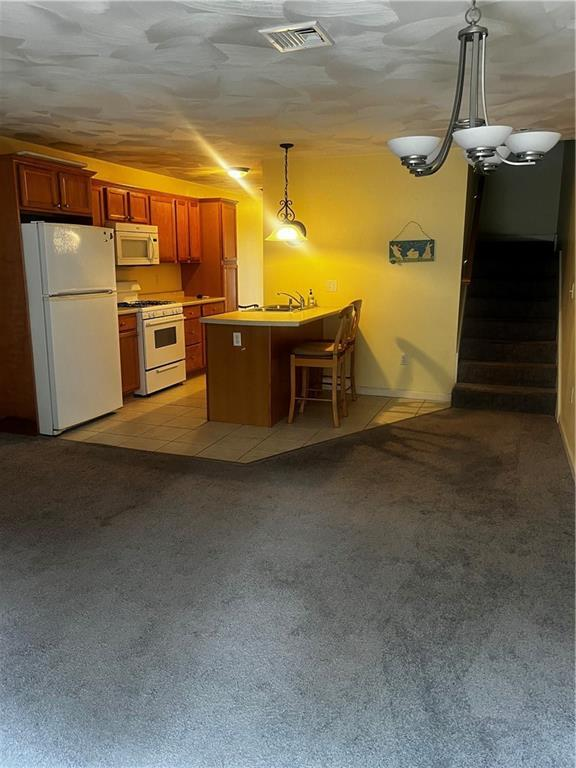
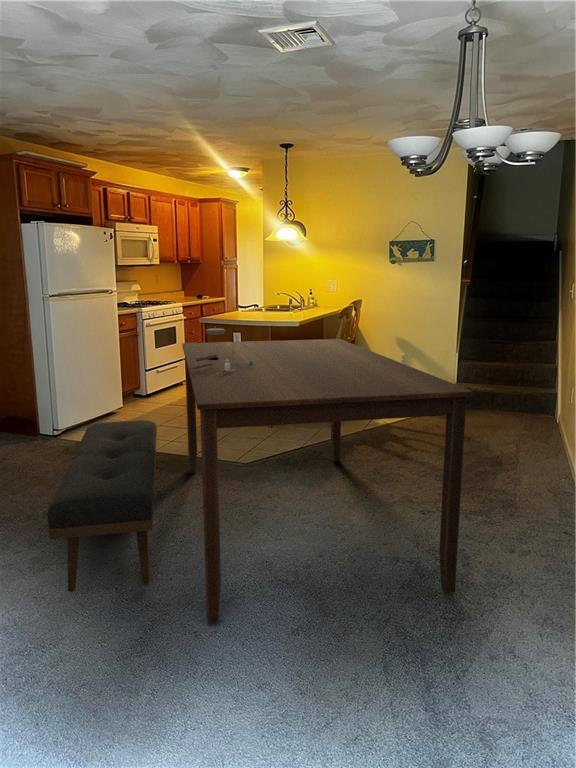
+ dining table [46,326,474,624]
